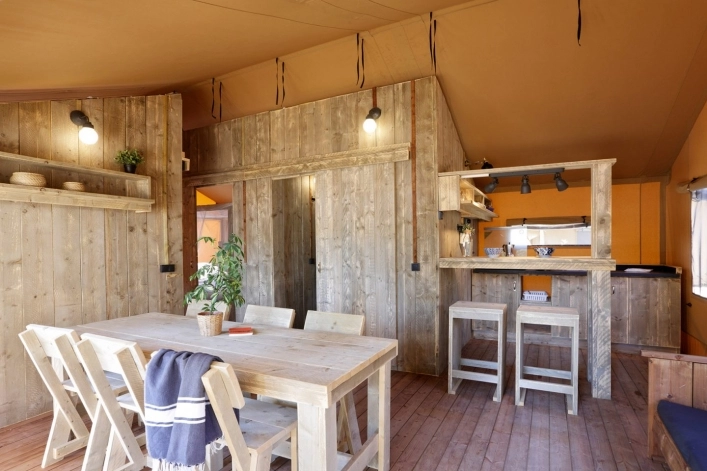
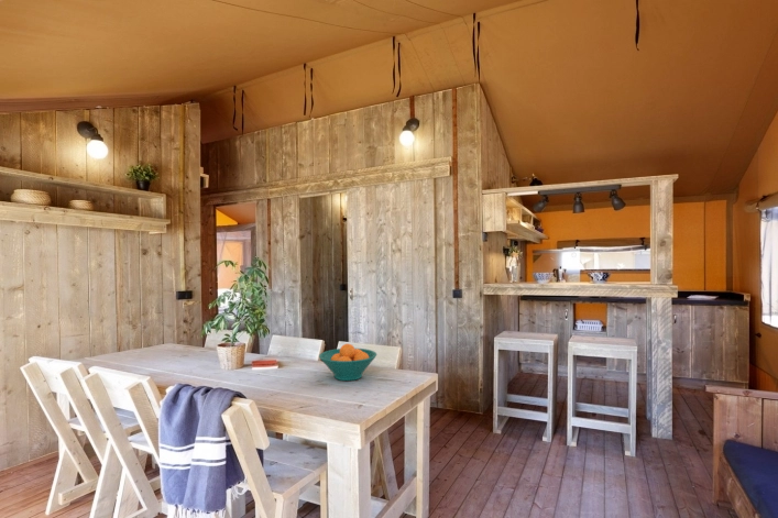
+ fruit bowl [318,343,377,382]
